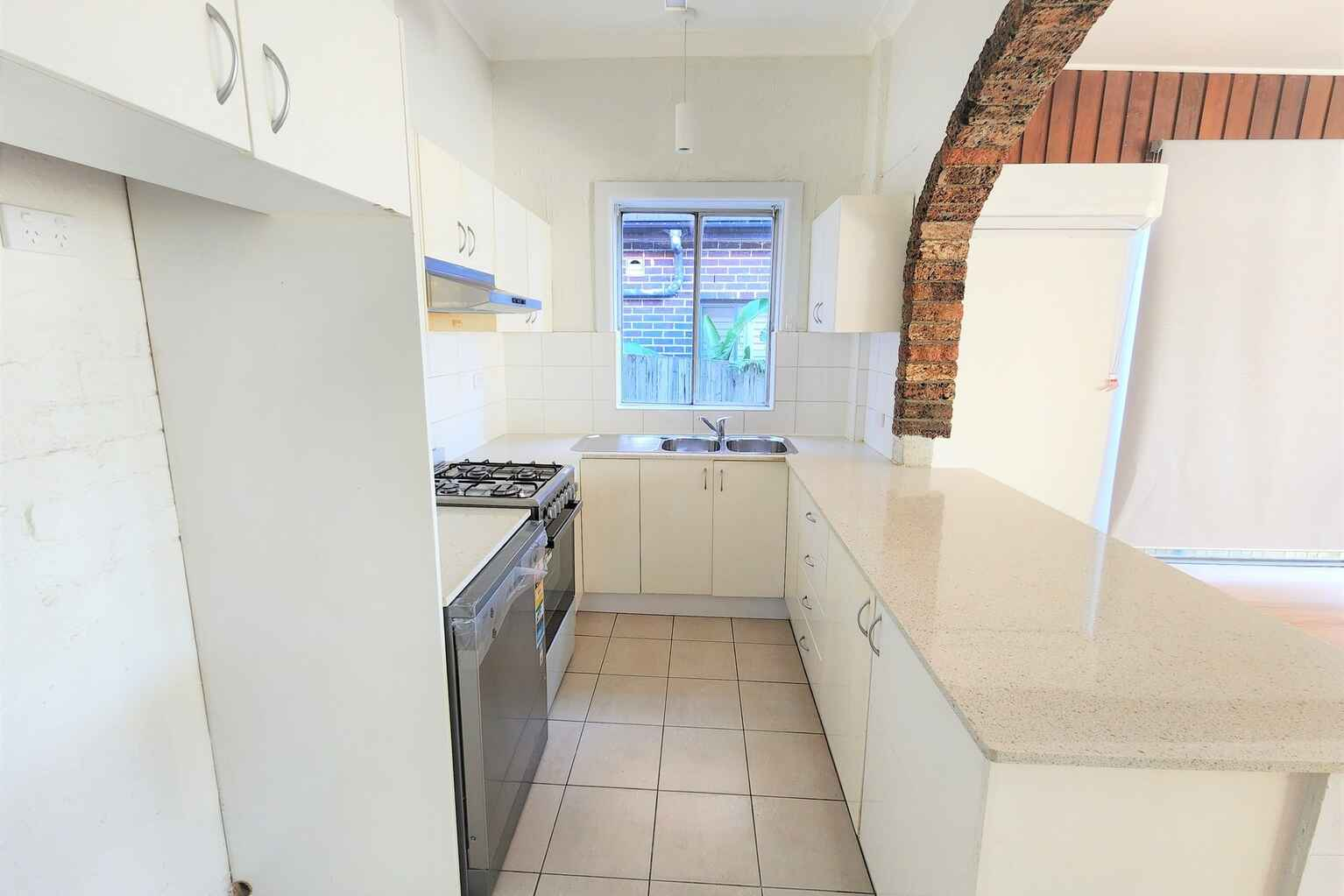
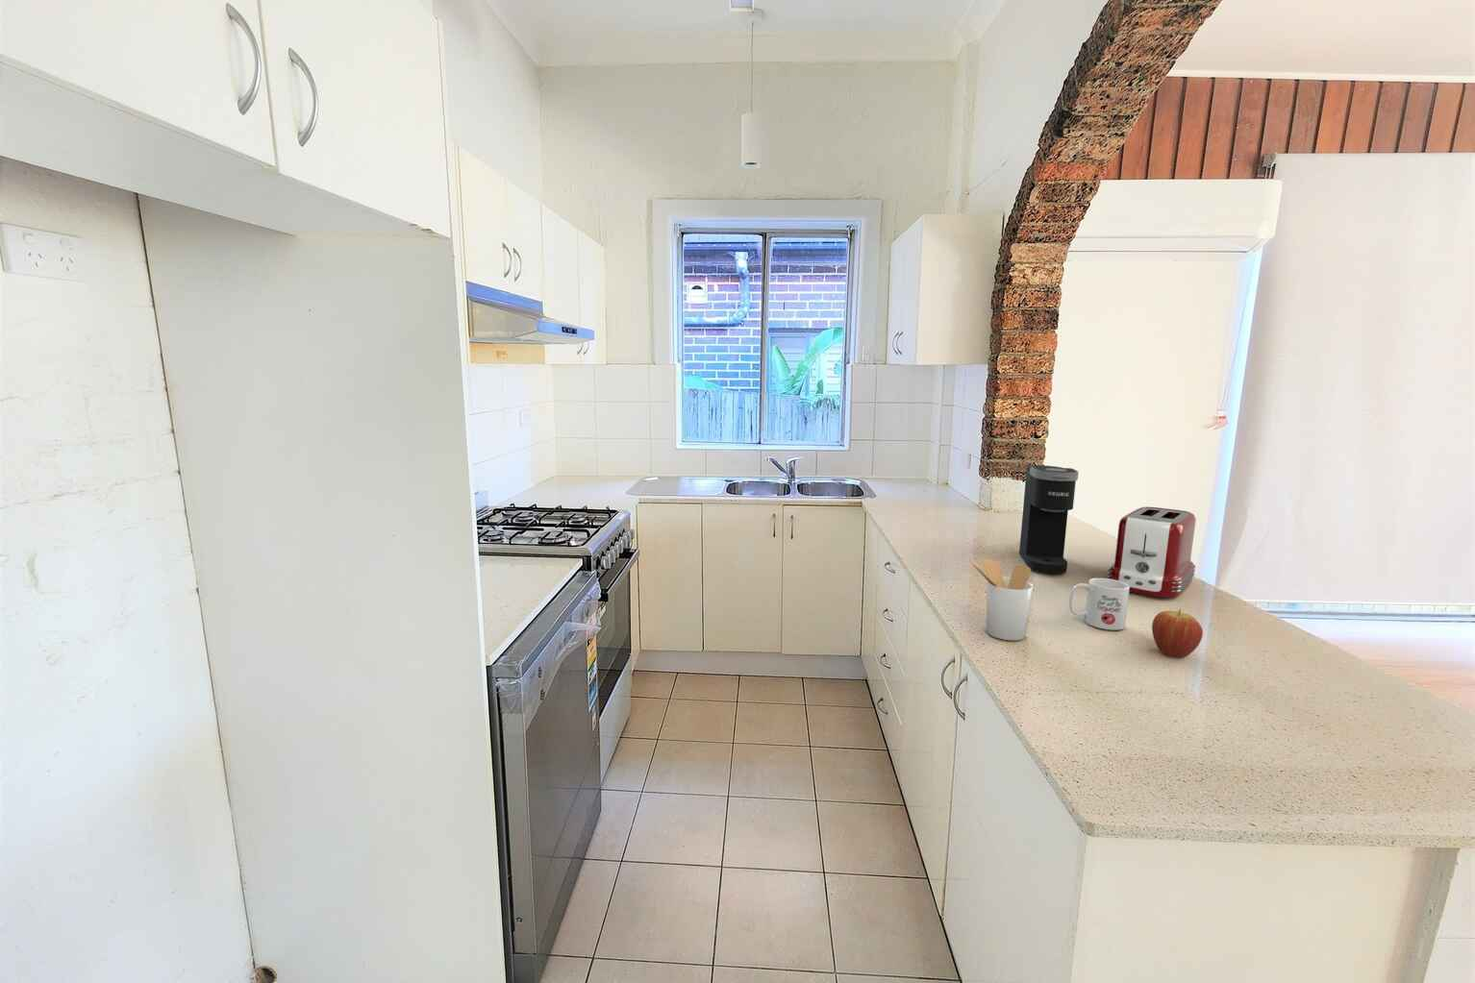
+ coffee maker [1018,464,1080,576]
+ utensil holder [969,557,1035,641]
+ mug [1068,577,1129,631]
+ toaster [1106,507,1196,599]
+ fruit [1151,608,1204,658]
